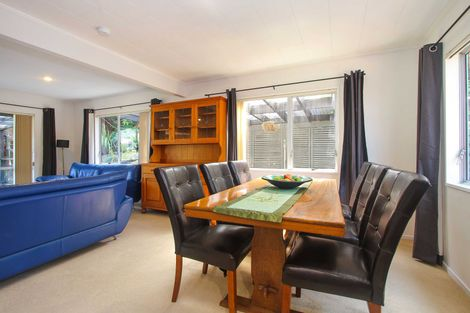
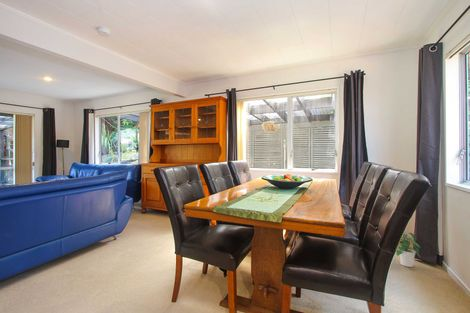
+ potted plant [395,232,422,268]
